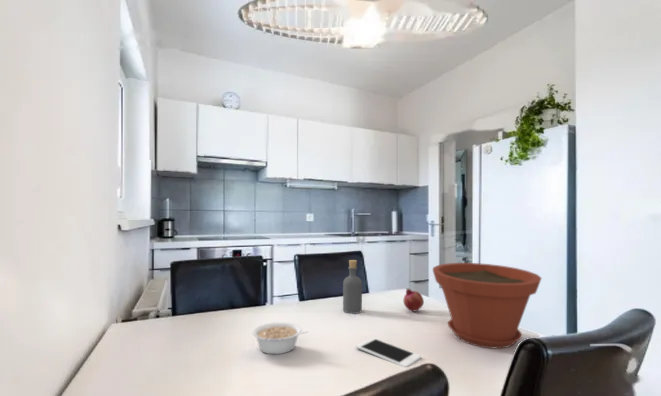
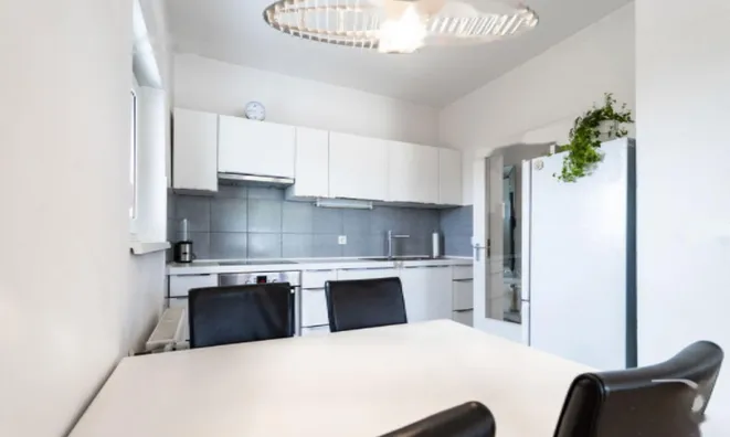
- legume [251,321,308,355]
- bottle [342,259,363,315]
- cell phone [355,337,422,368]
- plant pot [432,262,543,349]
- fruit [403,288,425,312]
